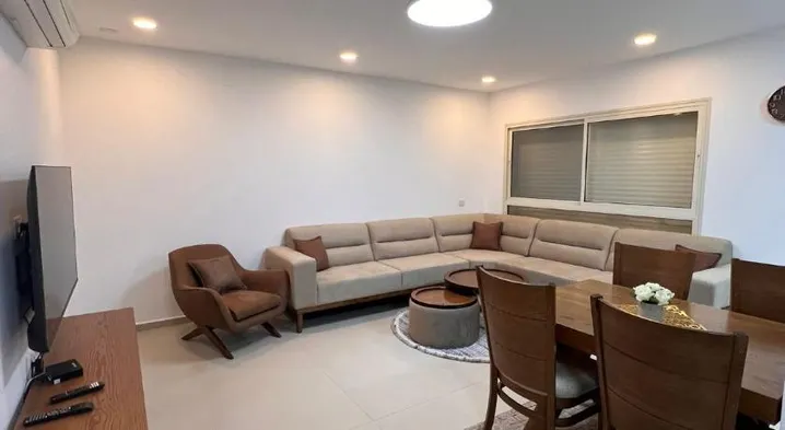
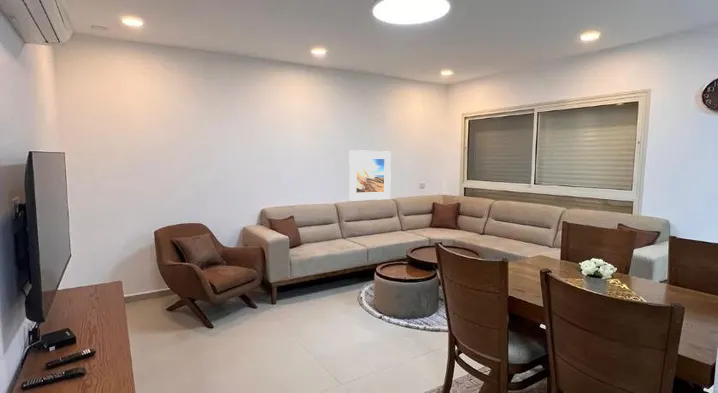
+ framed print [348,149,392,202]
